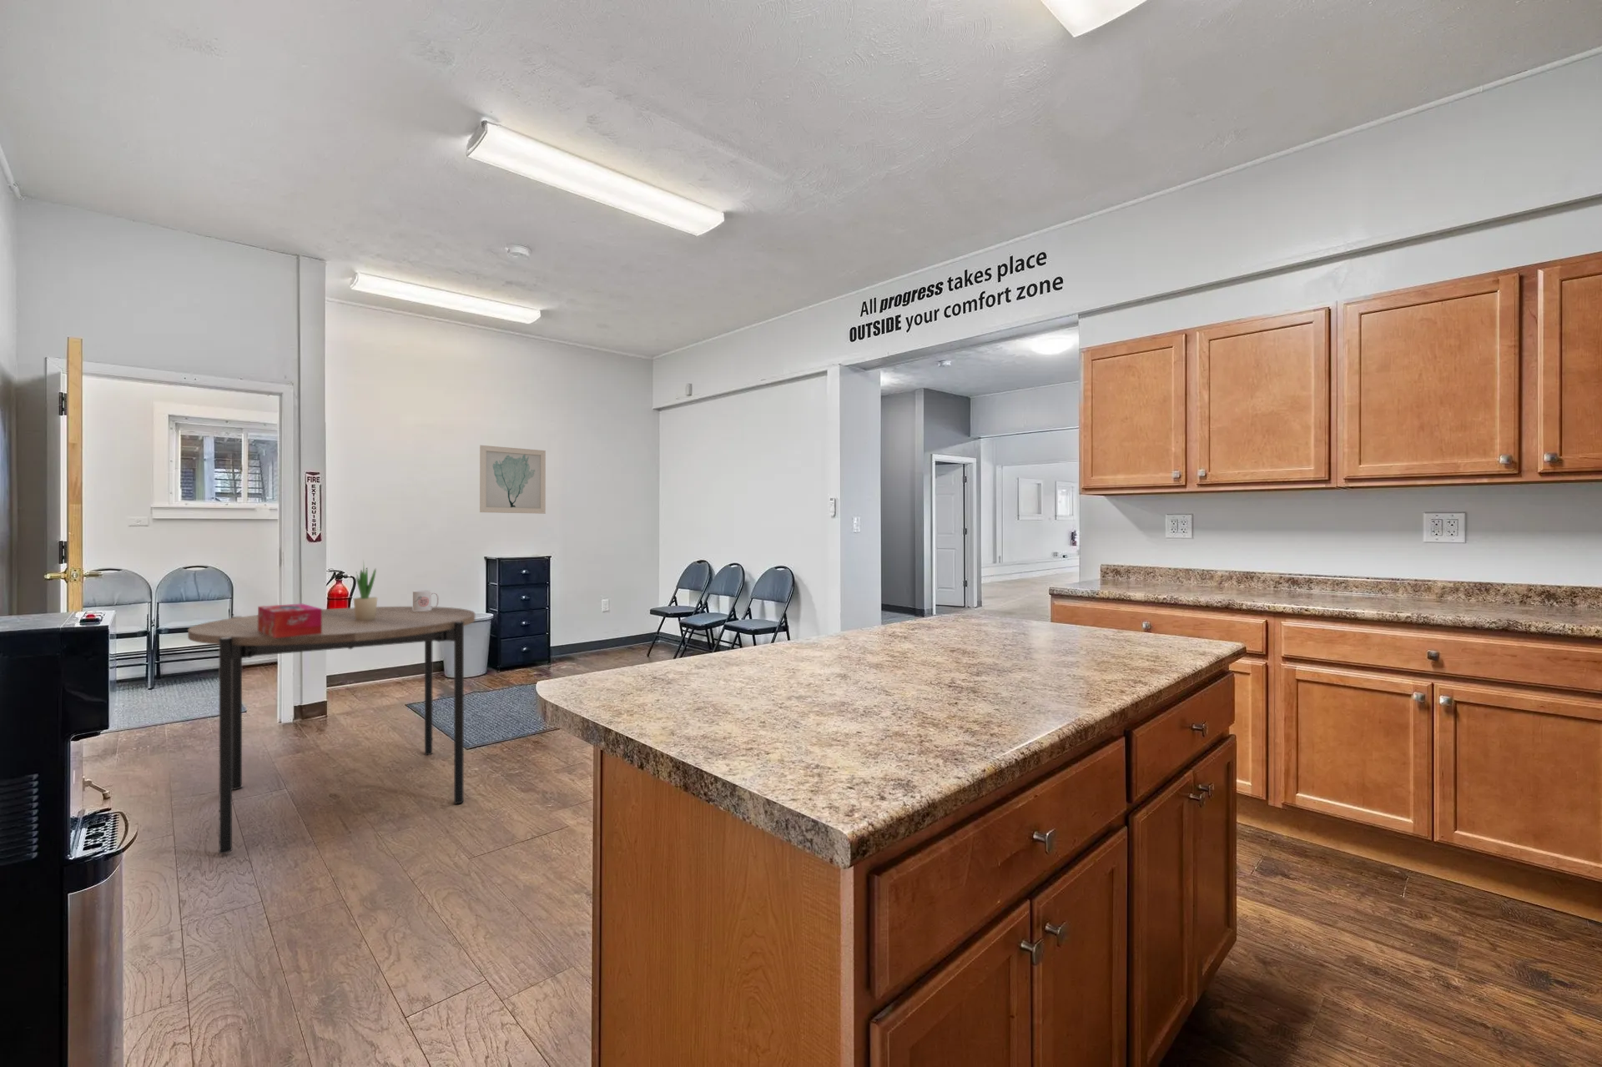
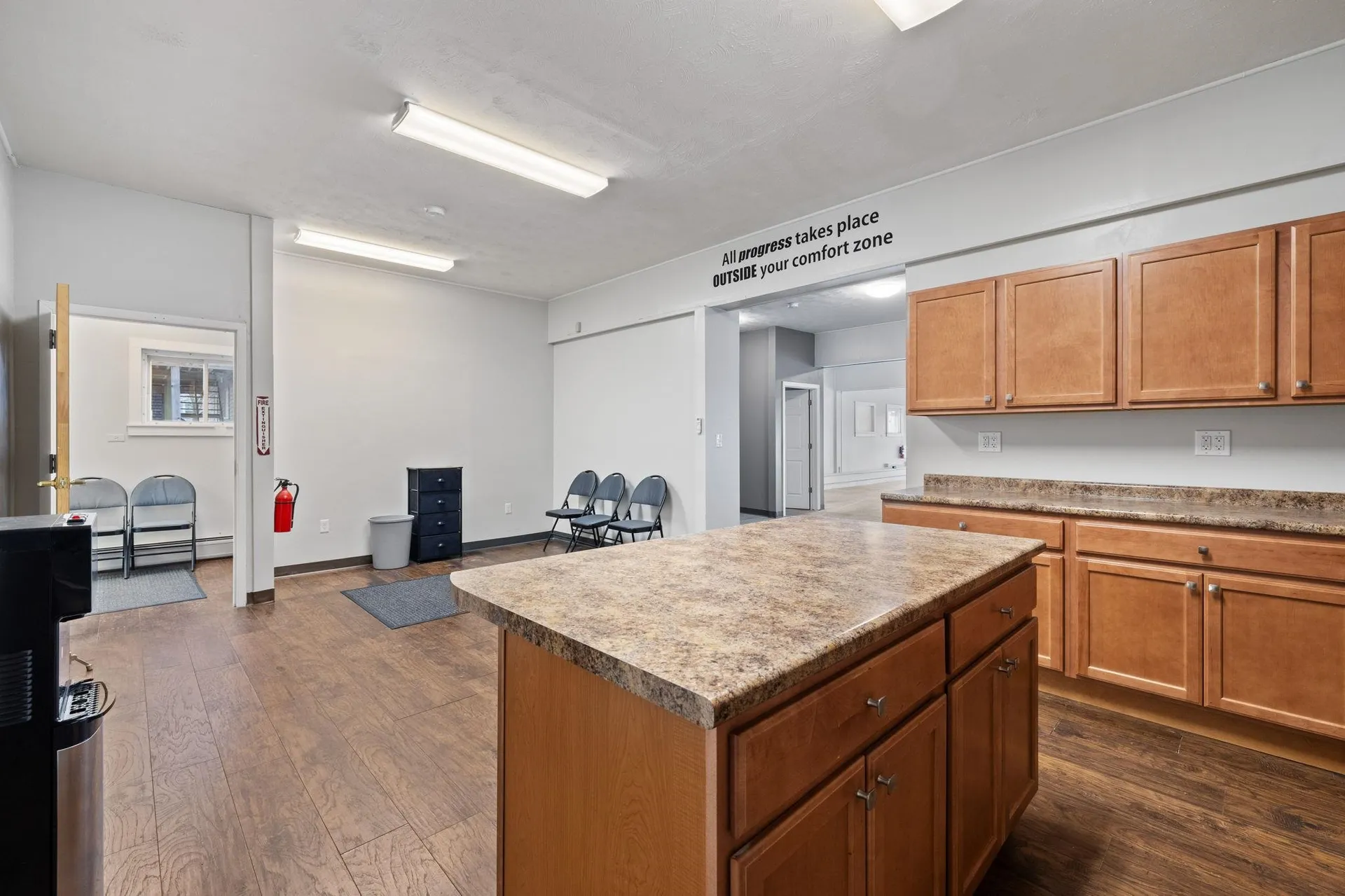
- mug [412,589,440,611]
- tissue box [257,603,322,638]
- potted plant [353,559,379,620]
- wall art [479,444,547,514]
- dining table [187,606,475,855]
